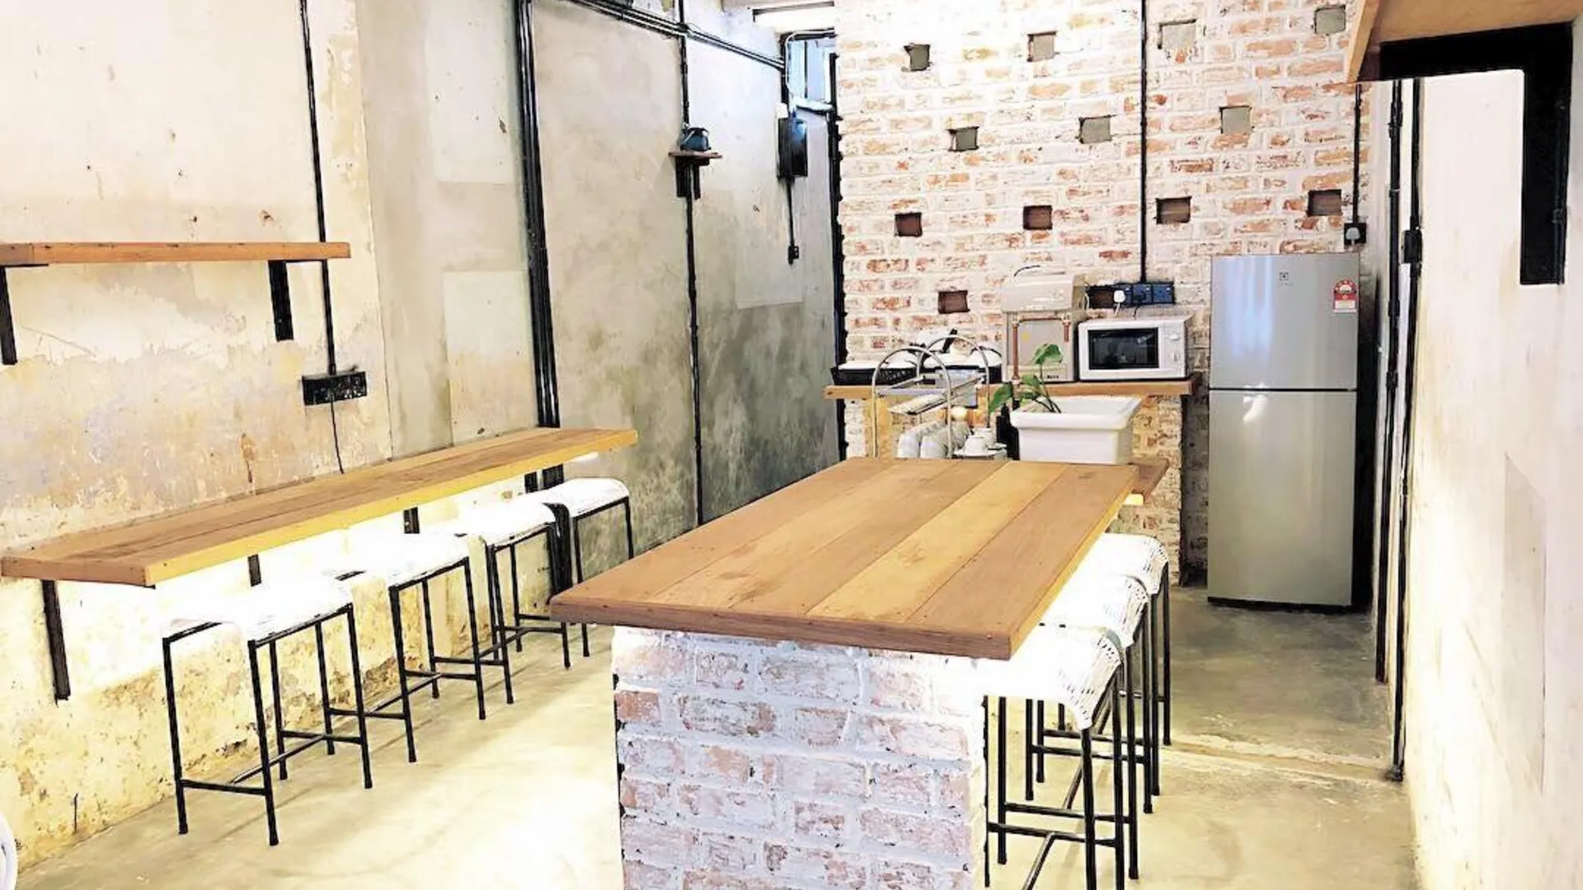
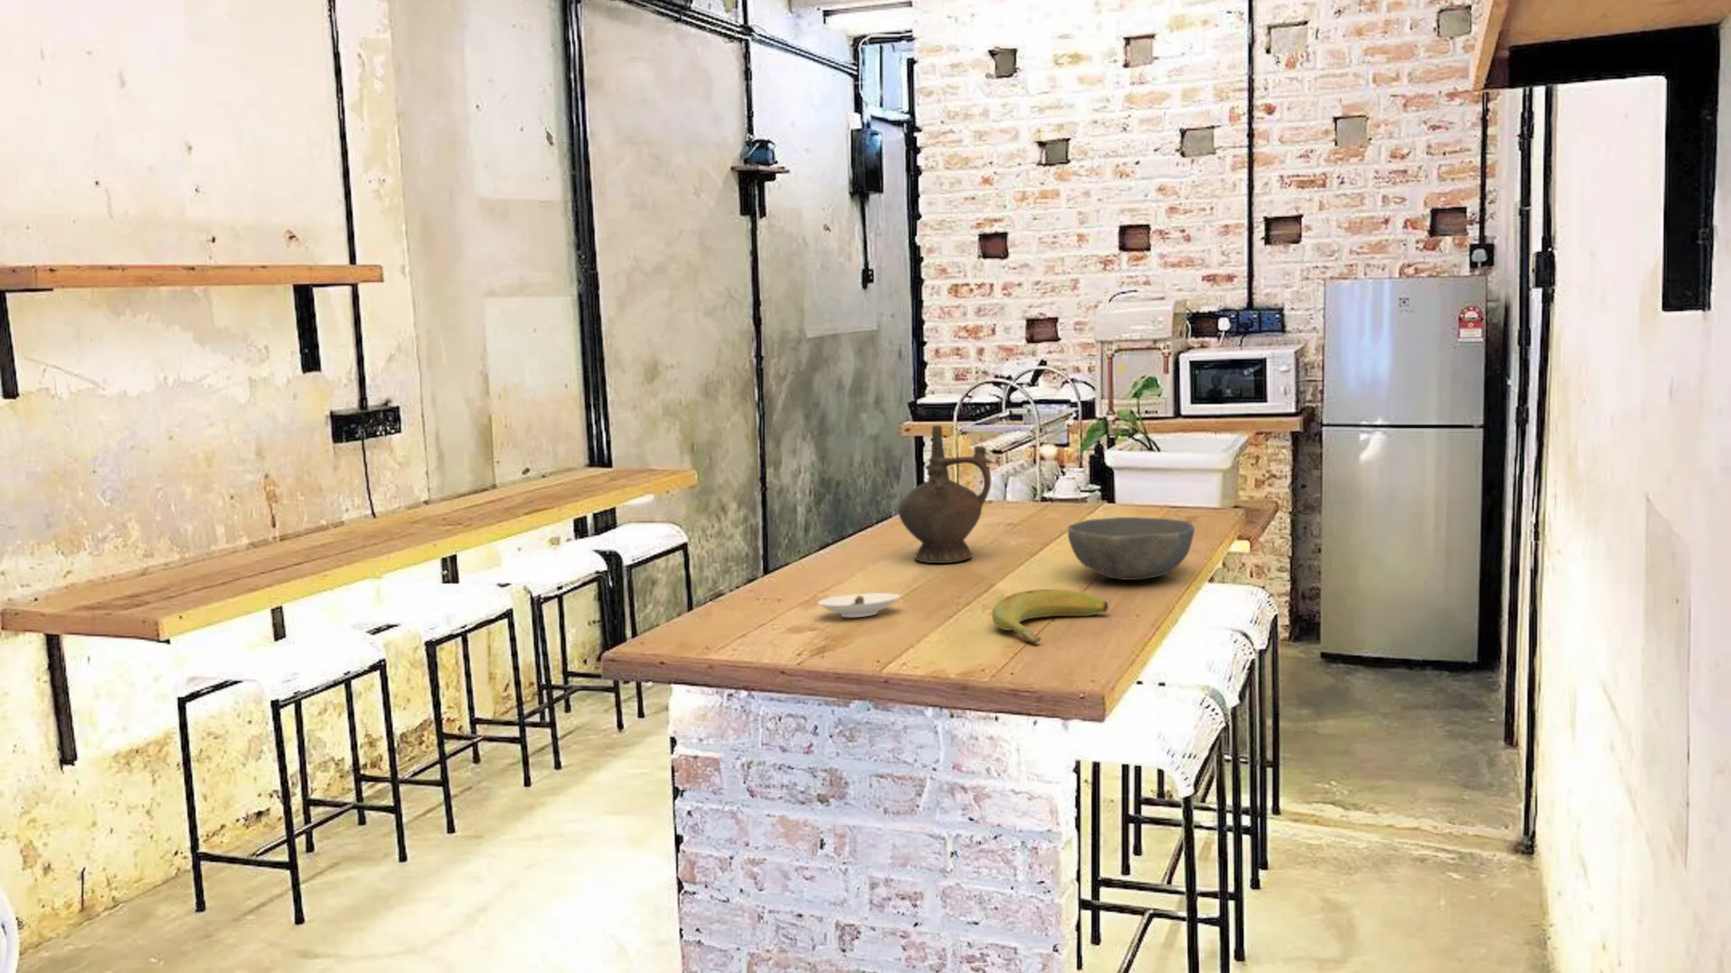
+ banana [990,588,1109,644]
+ bowl [1066,517,1196,581]
+ saucer [817,592,901,618]
+ ceremonial vessel [898,424,993,564]
